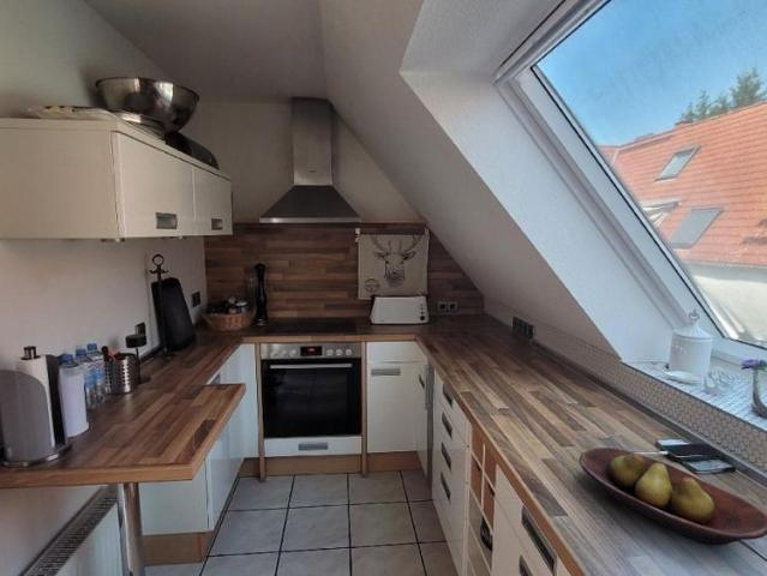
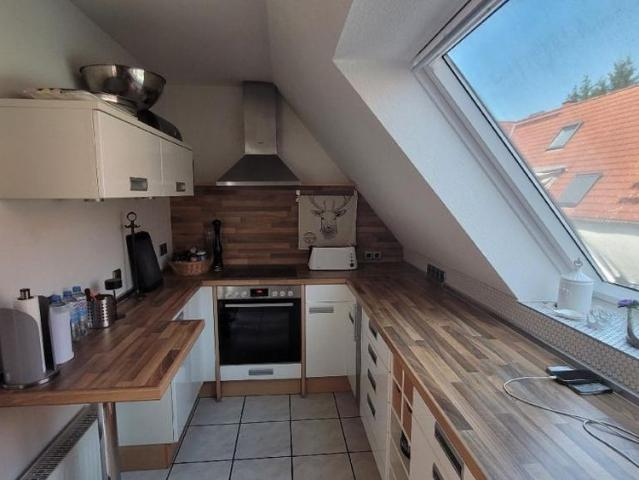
- fruit bowl [577,446,767,546]
